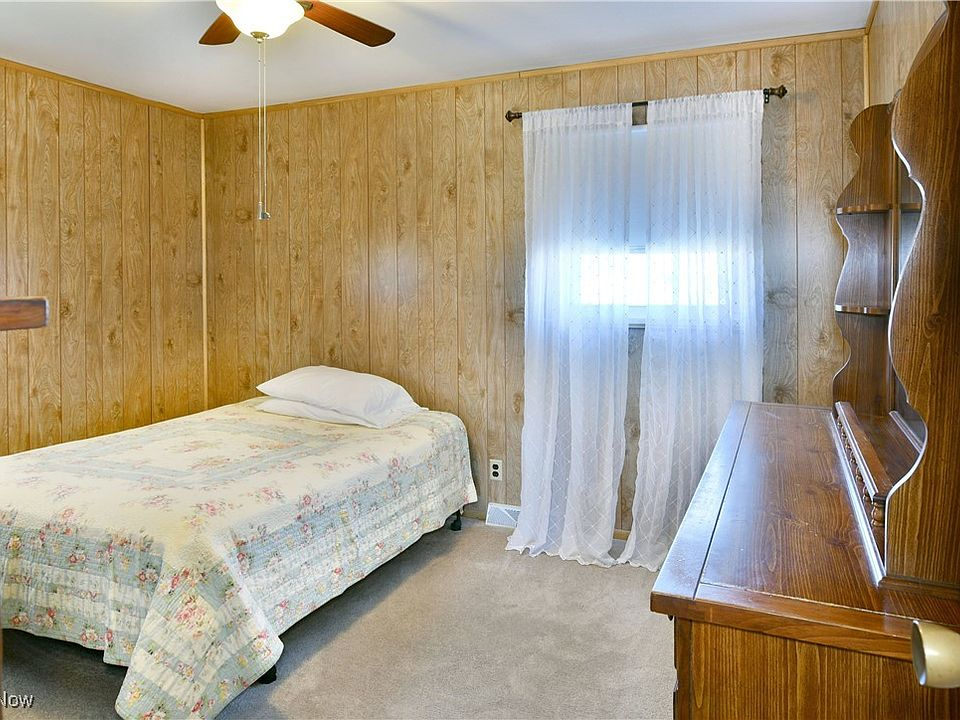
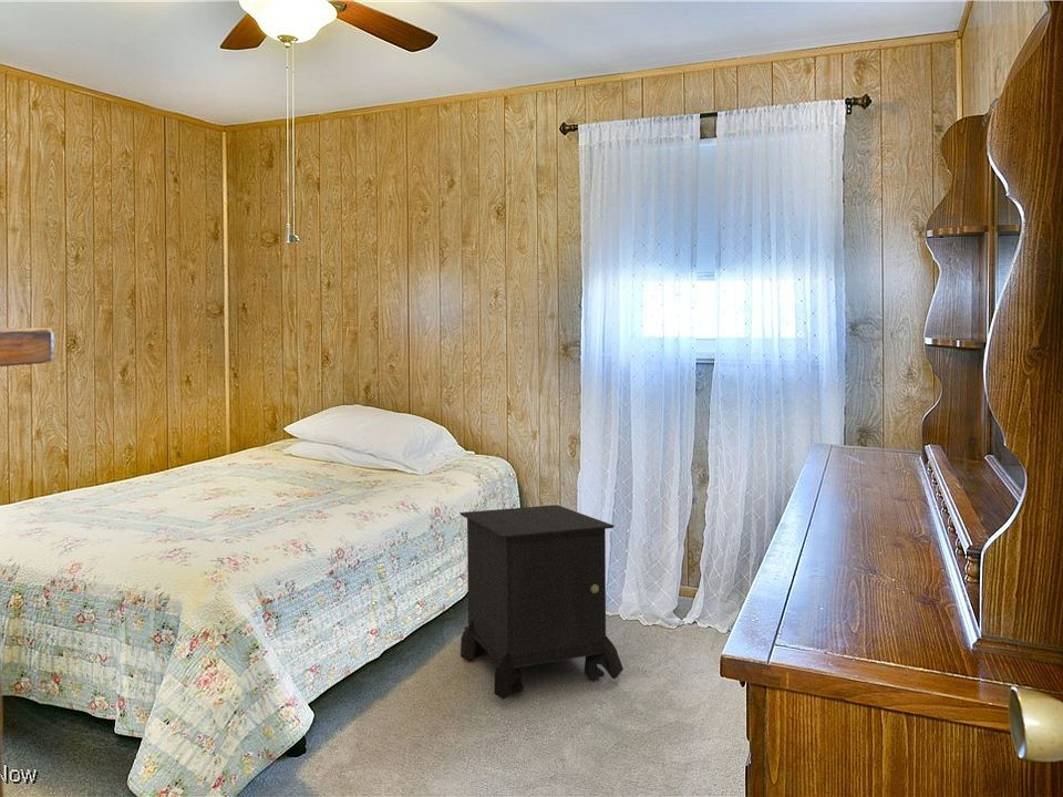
+ nightstand [458,504,625,701]
